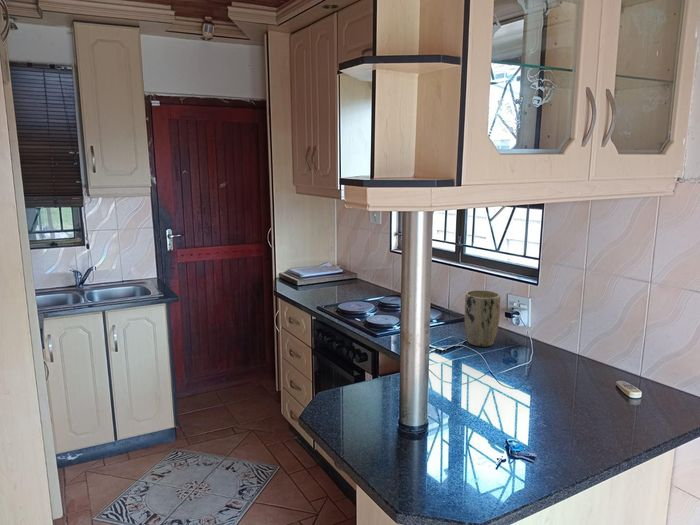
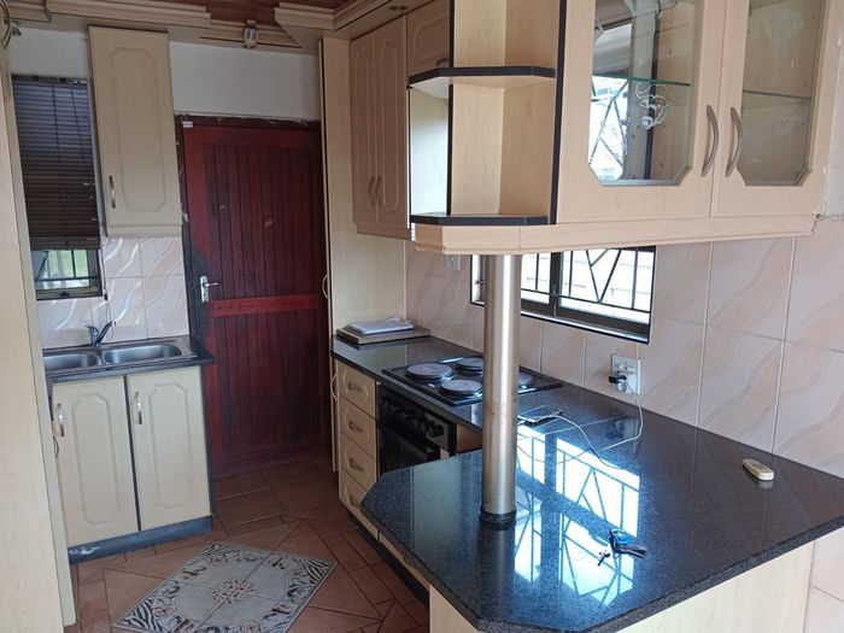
- plant pot [464,289,501,348]
